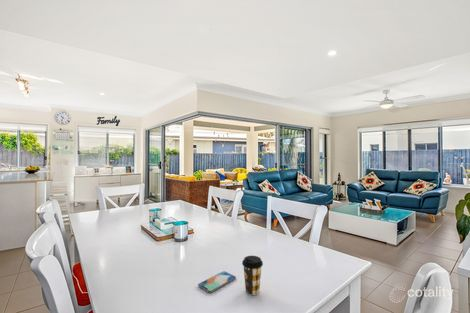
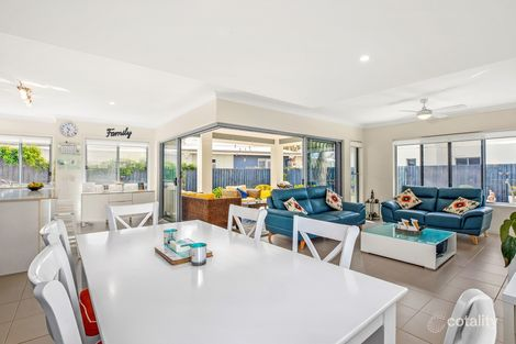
- coffee cup [241,255,264,296]
- smartphone [197,271,237,293]
